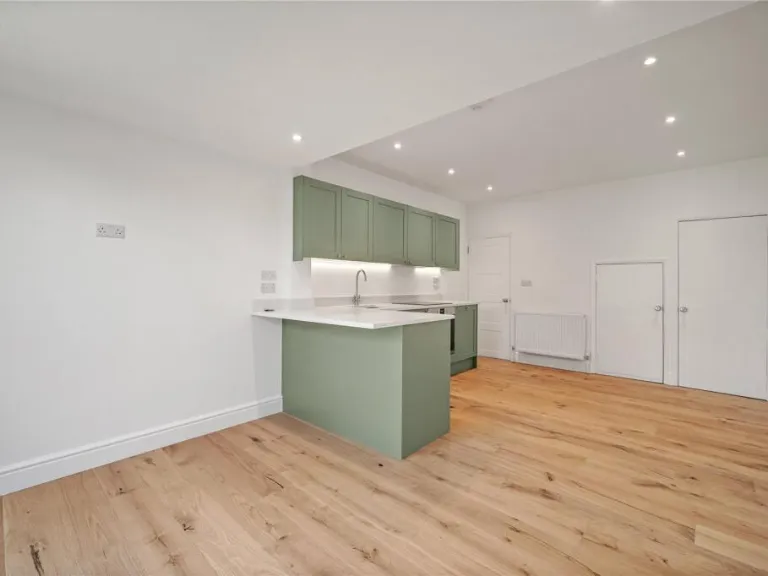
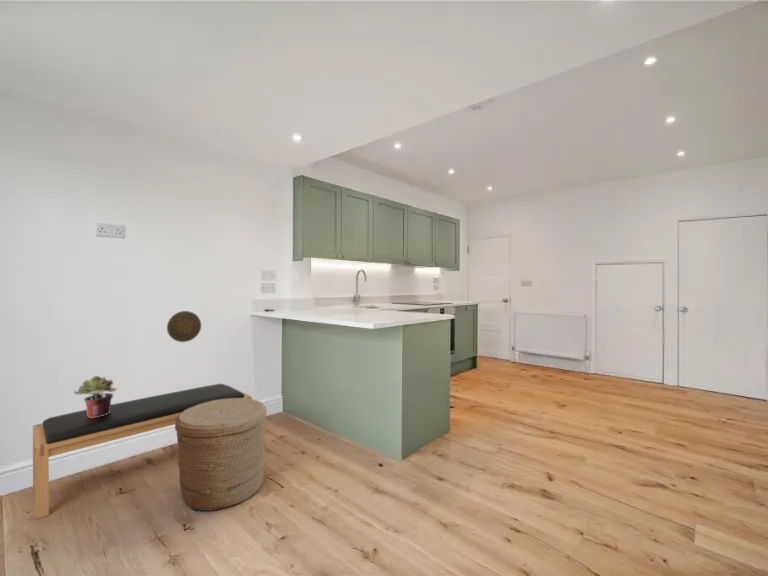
+ decorative plate [166,310,202,343]
+ basket [174,398,268,512]
+ potted plant [73,375,118,418]
+ bench [32,383,253,520]
